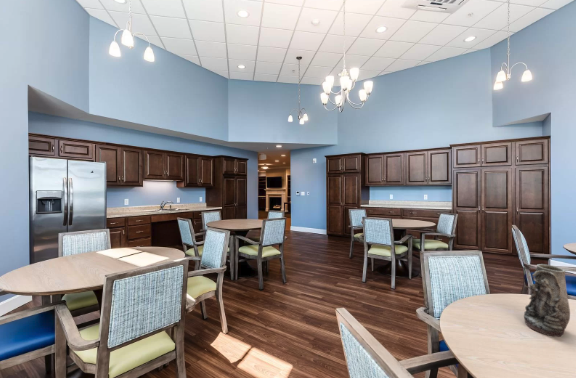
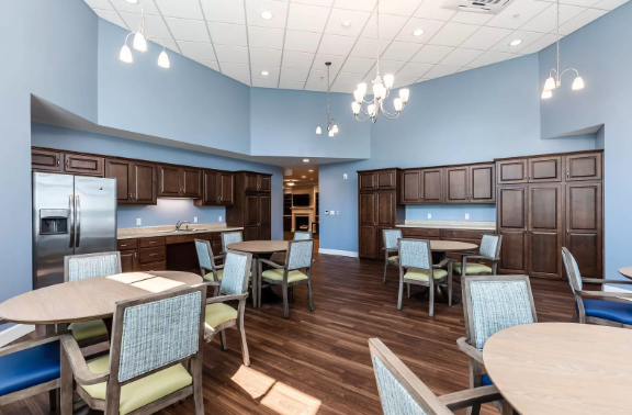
- vase [523,263,571,338]
